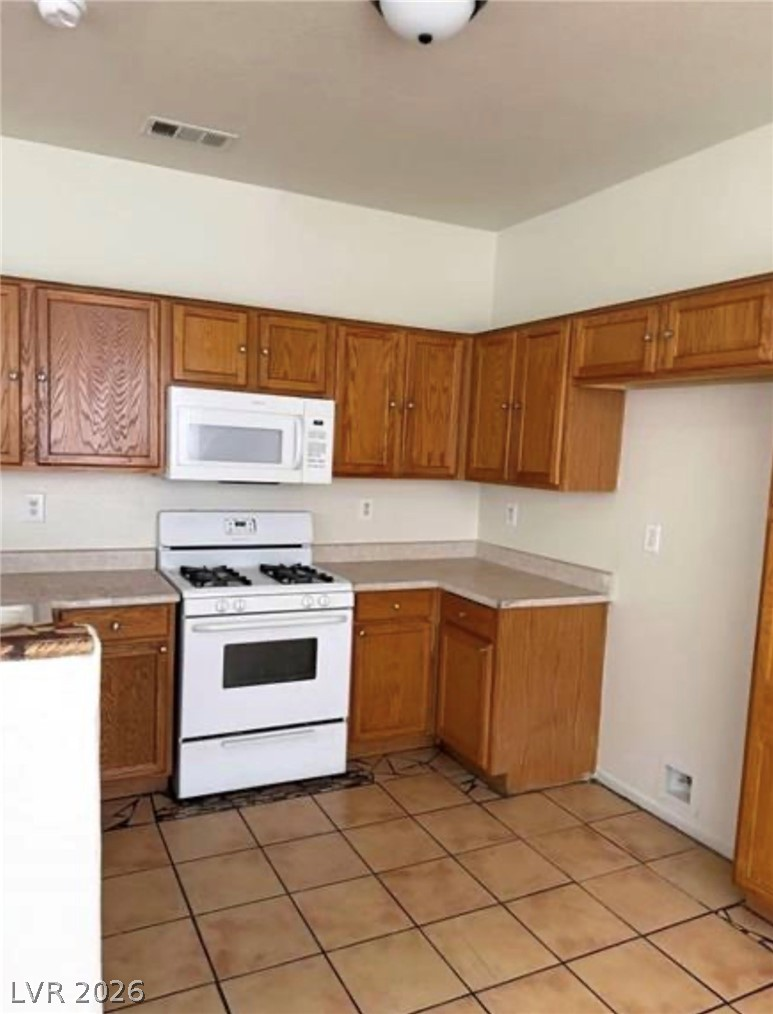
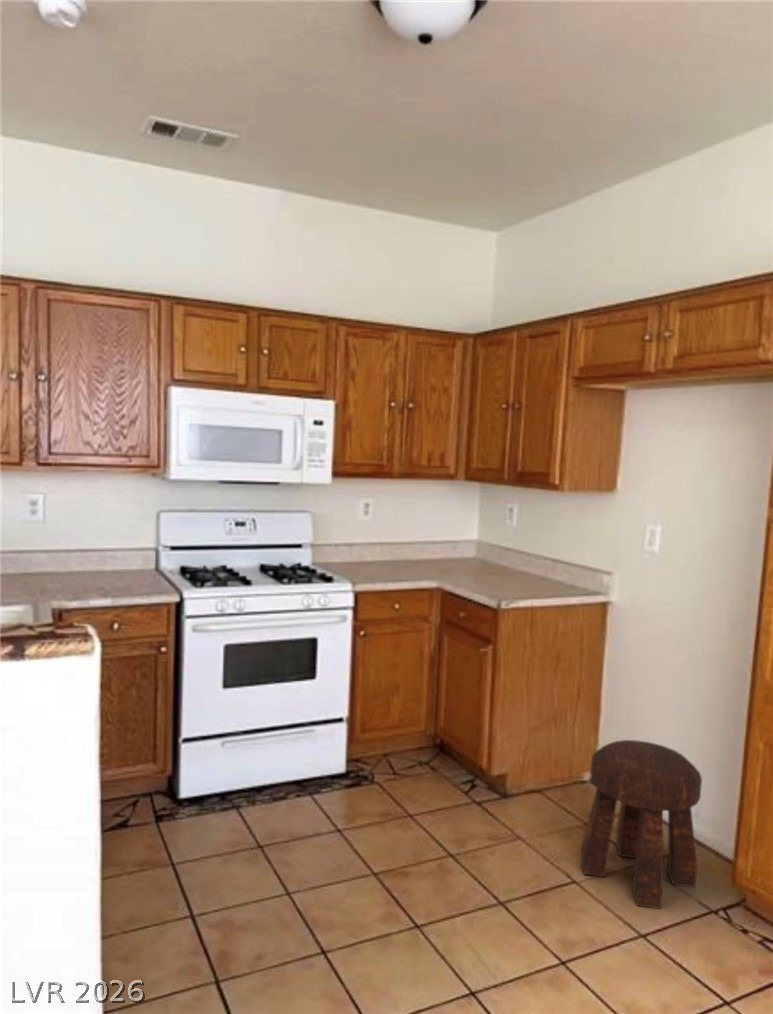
+ stool [580,739,703,910]
